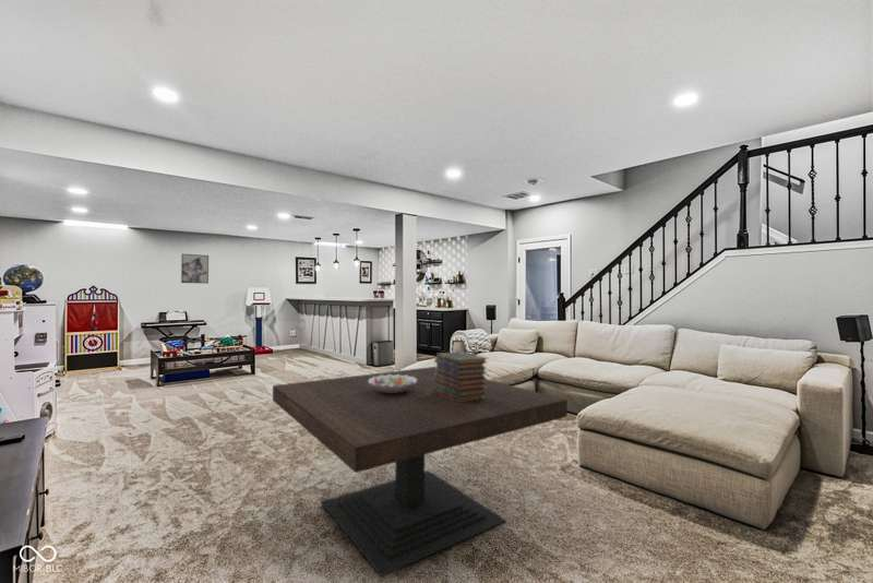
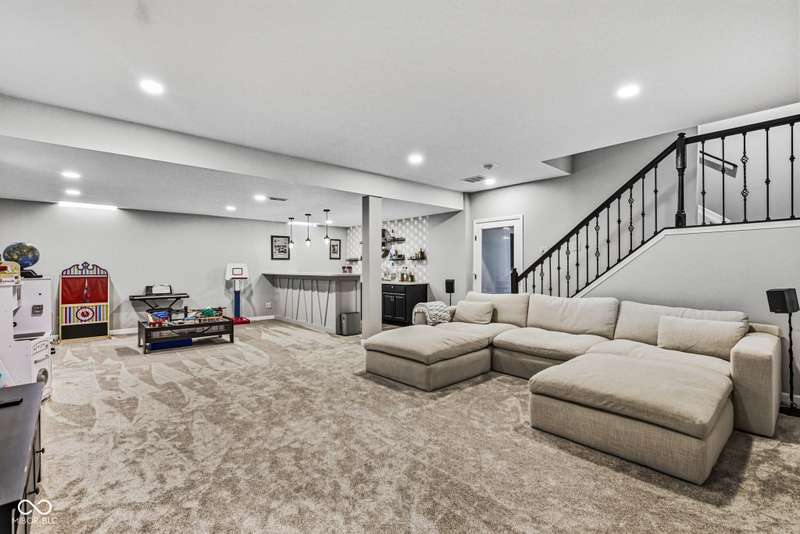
- coffee table [272,366,569,578]
- book stack [433,350,489,402]
- wall art [180,253,210,285]
- decorative bowl [369,374,417,393]
